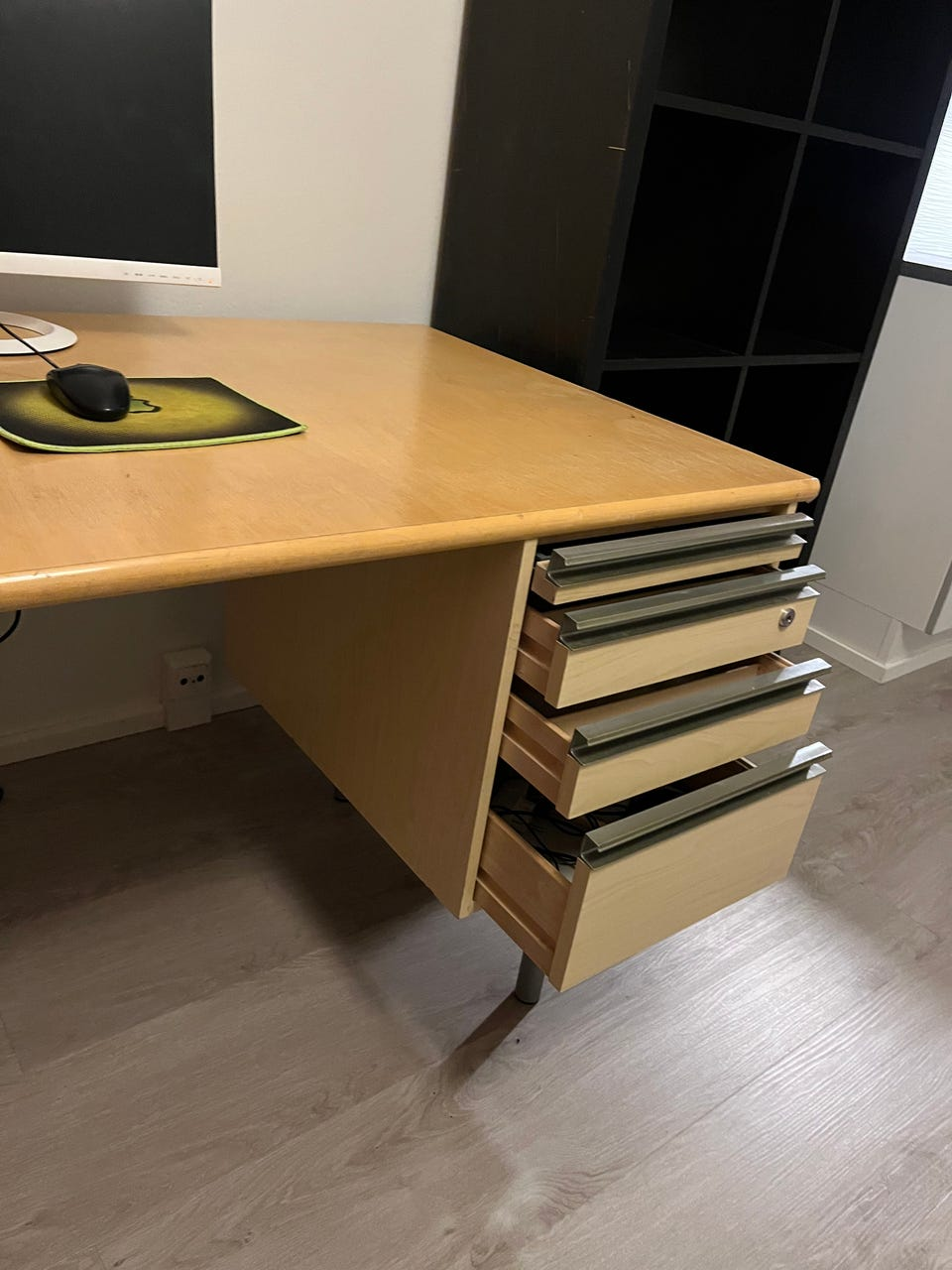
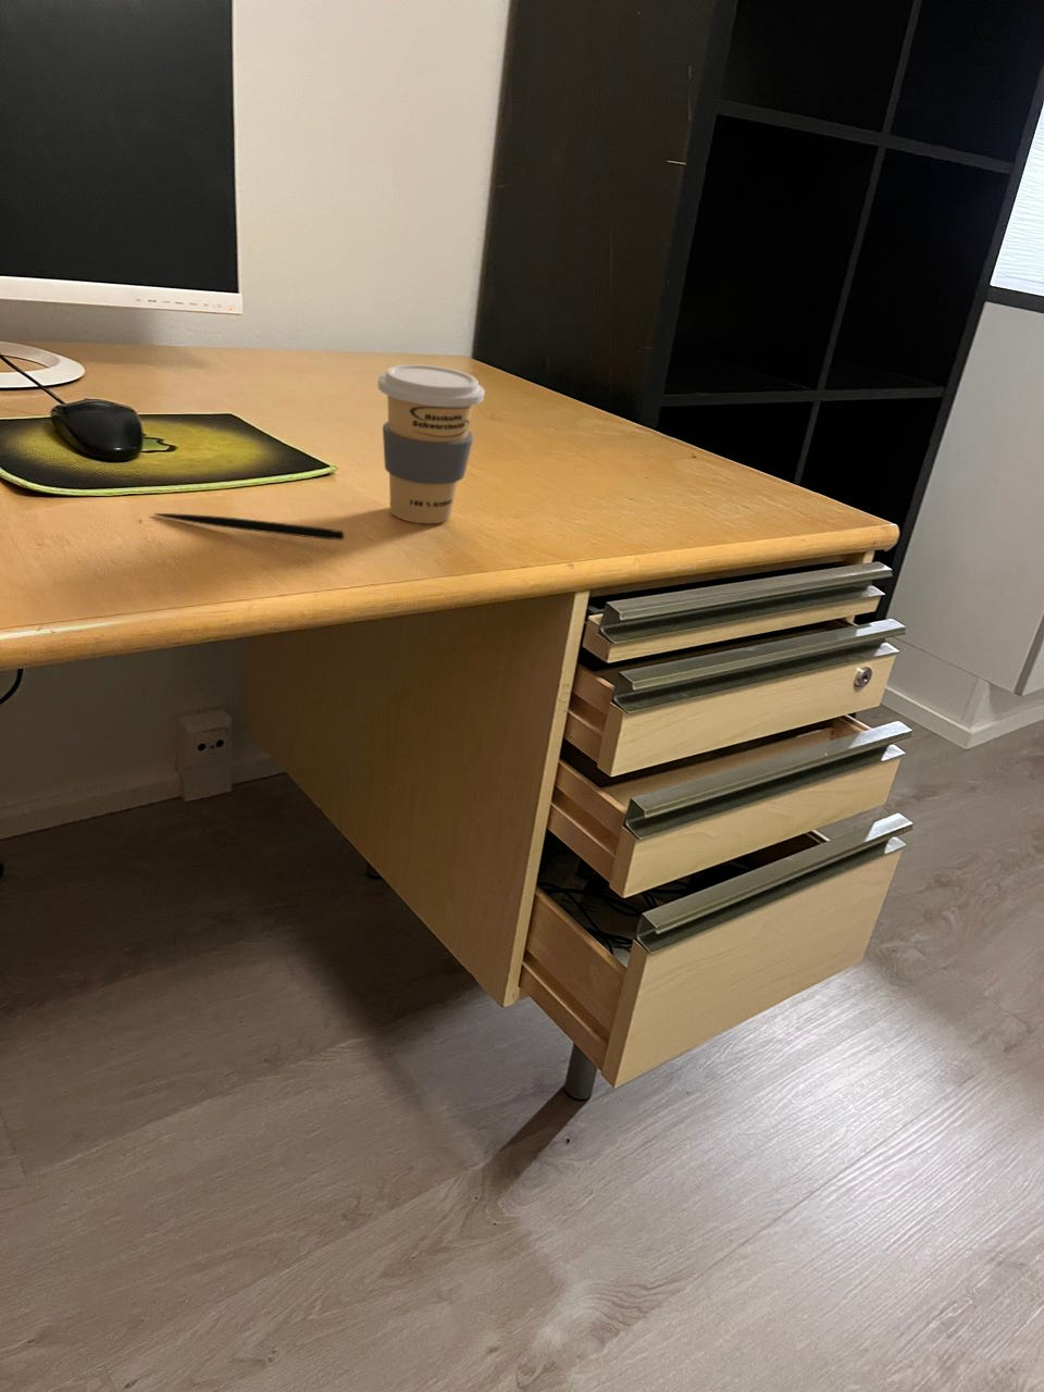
+ coffee cup [377,363,486,524]
+ pen [154,512,345,541]
